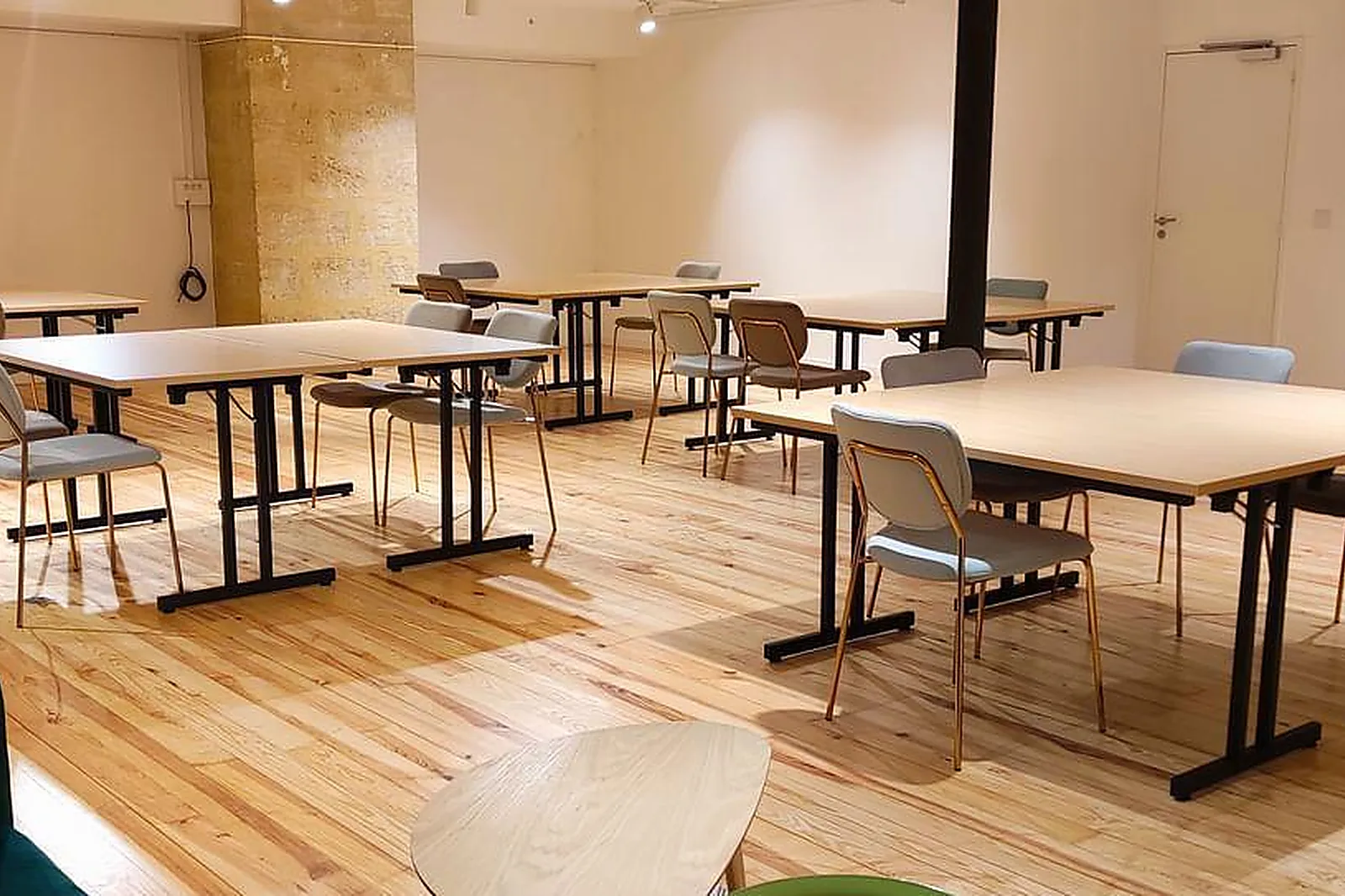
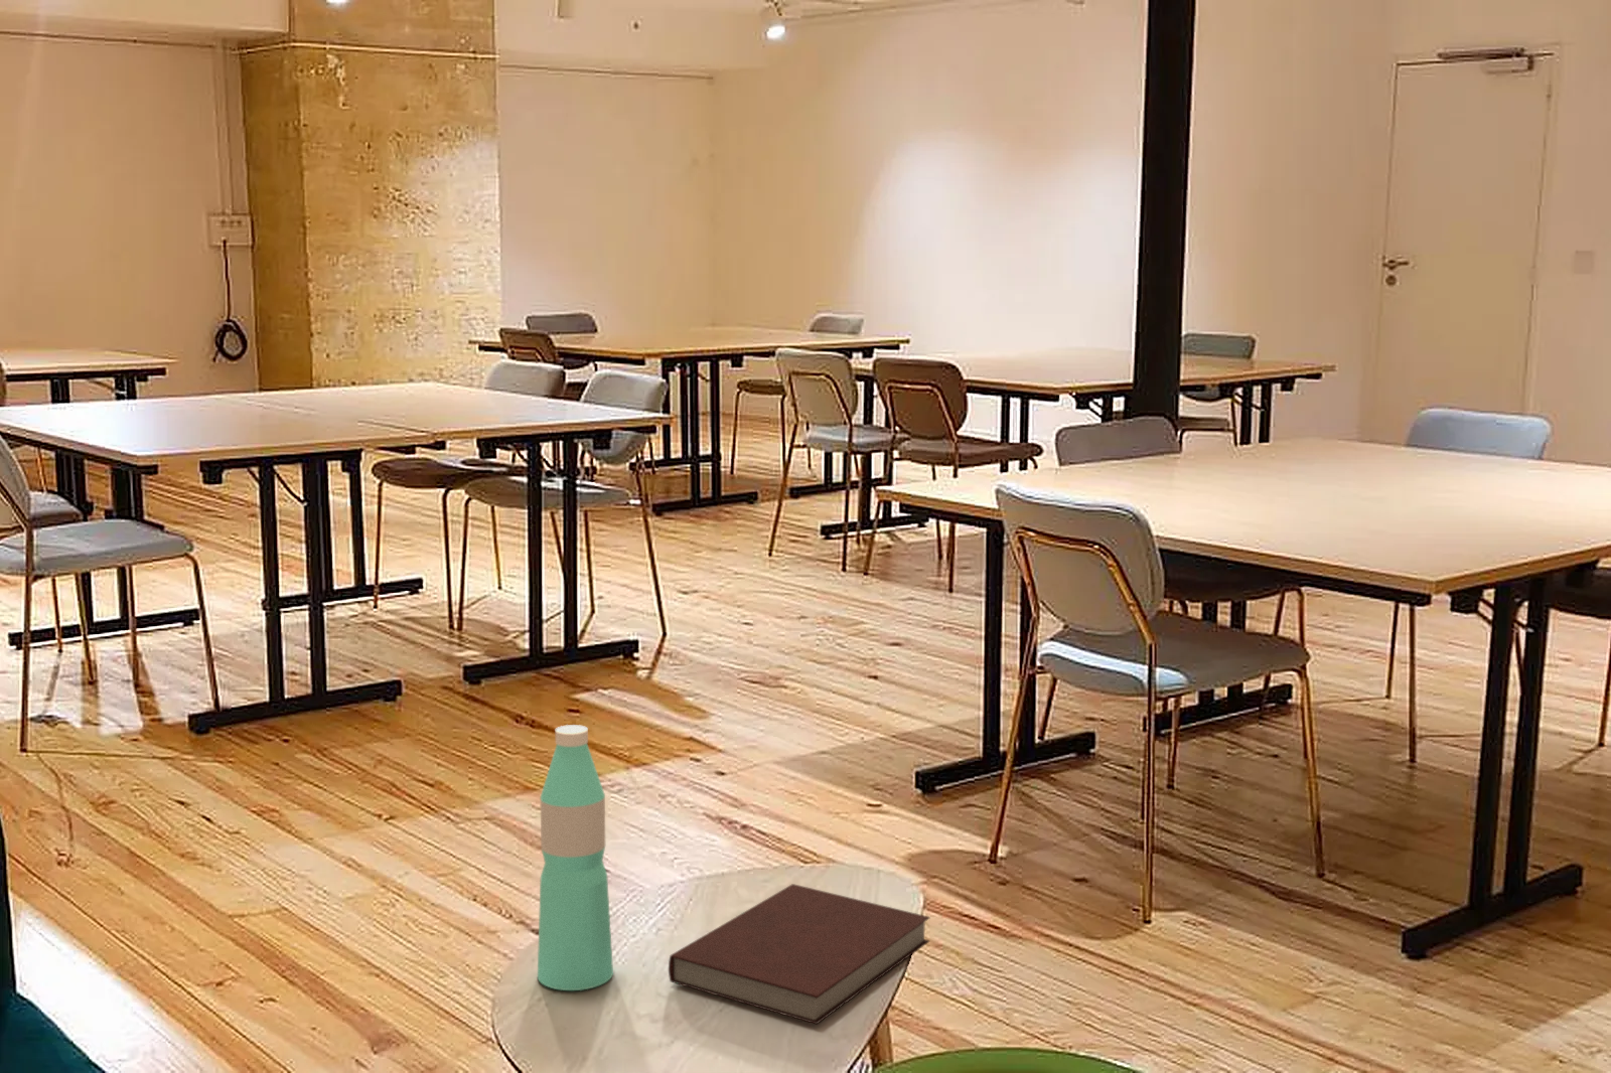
+ notebook [667,883,932,1025]
+ water bottle [537,723,614,992]
